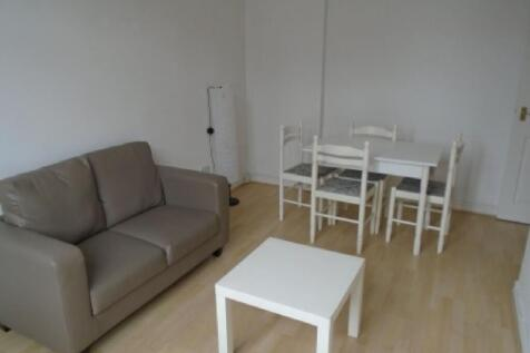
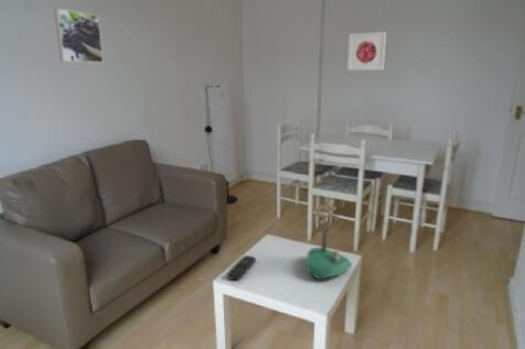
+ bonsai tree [306,198,353,280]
+ remote control [226,254,257,281]
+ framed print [53,8,105,64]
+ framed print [346,31,387,72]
